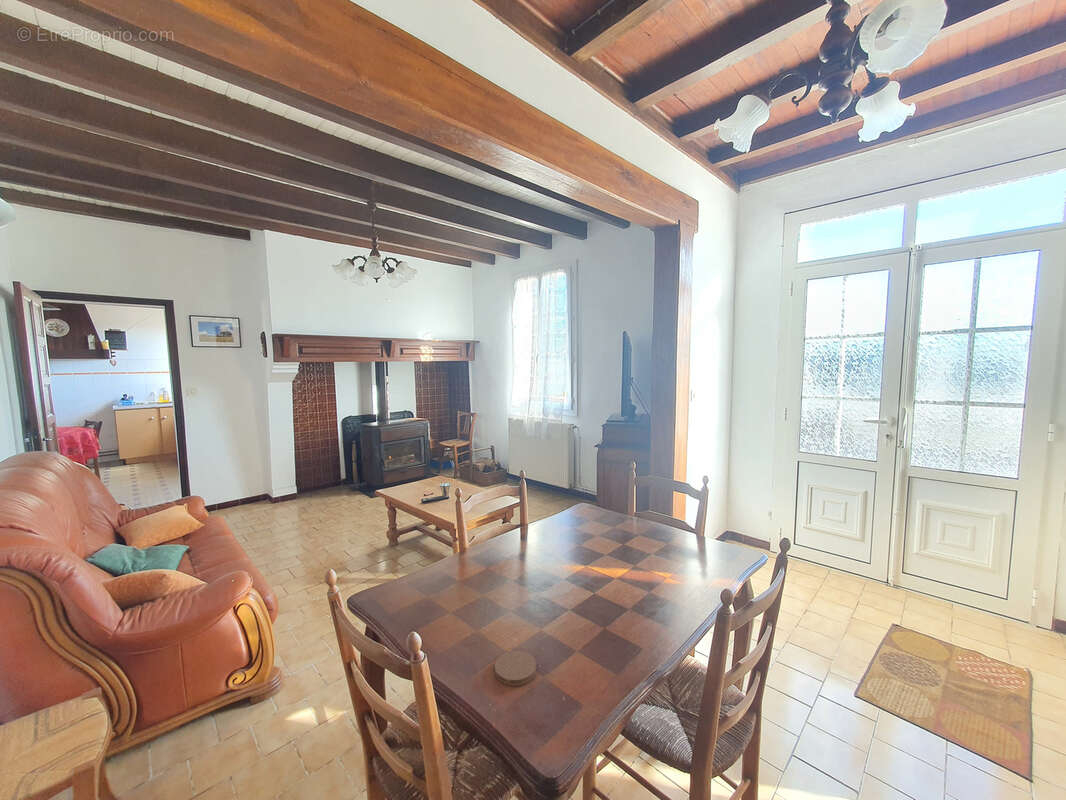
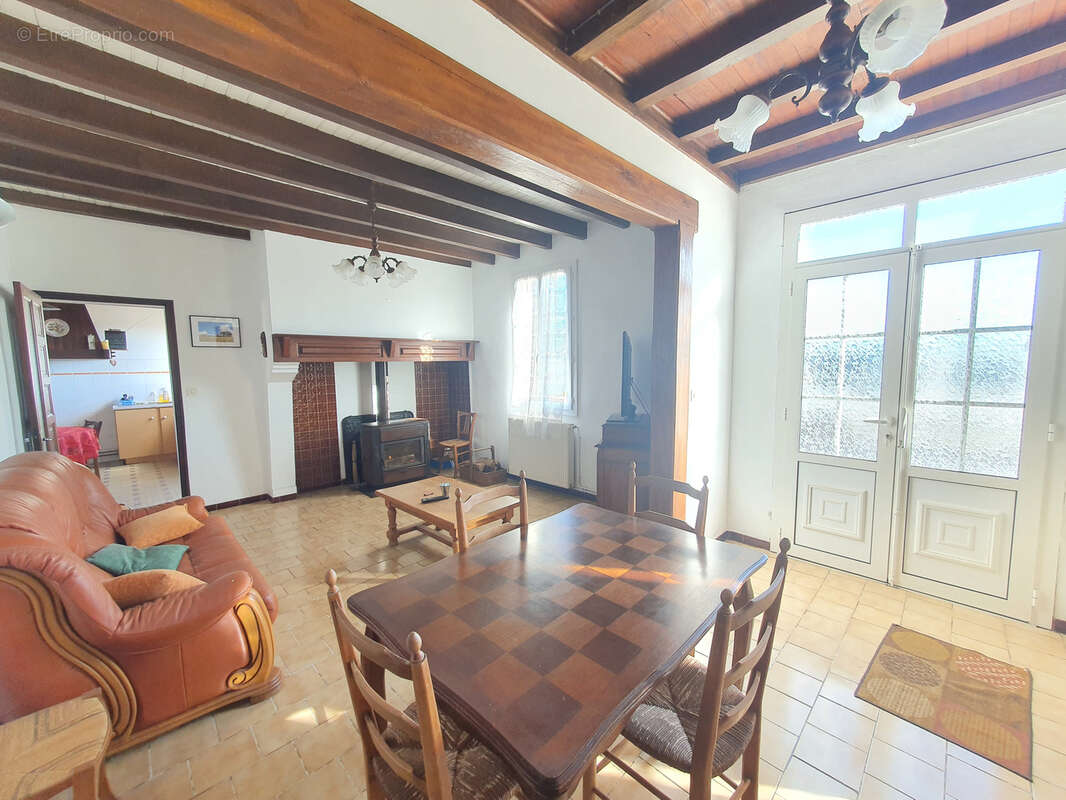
- coaster [494,649,537,687]
